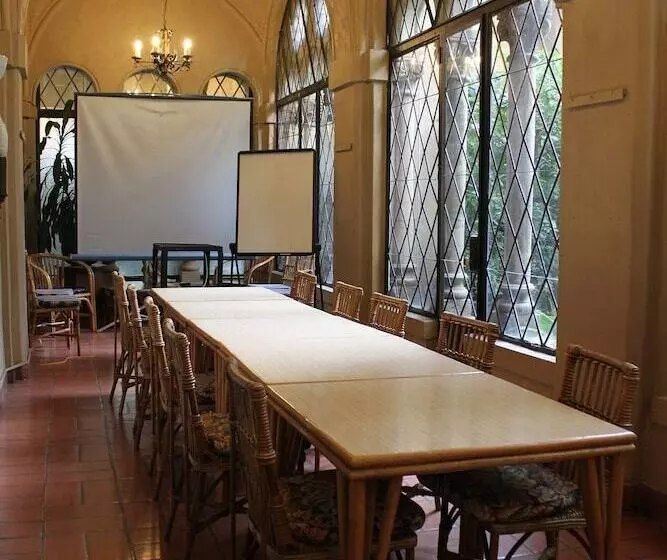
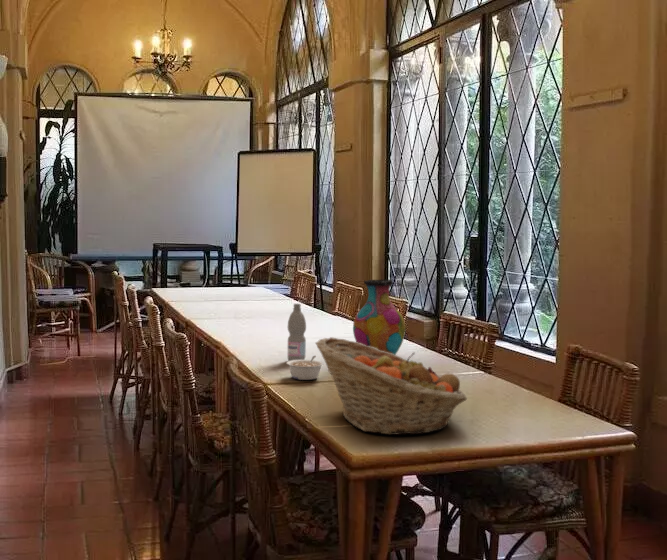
+ water bottle [287,303,307,361]
+ vase [352,278,406,355]
+ legume [285,355,325,381]
+ fruit basket [314,336,468,436]
